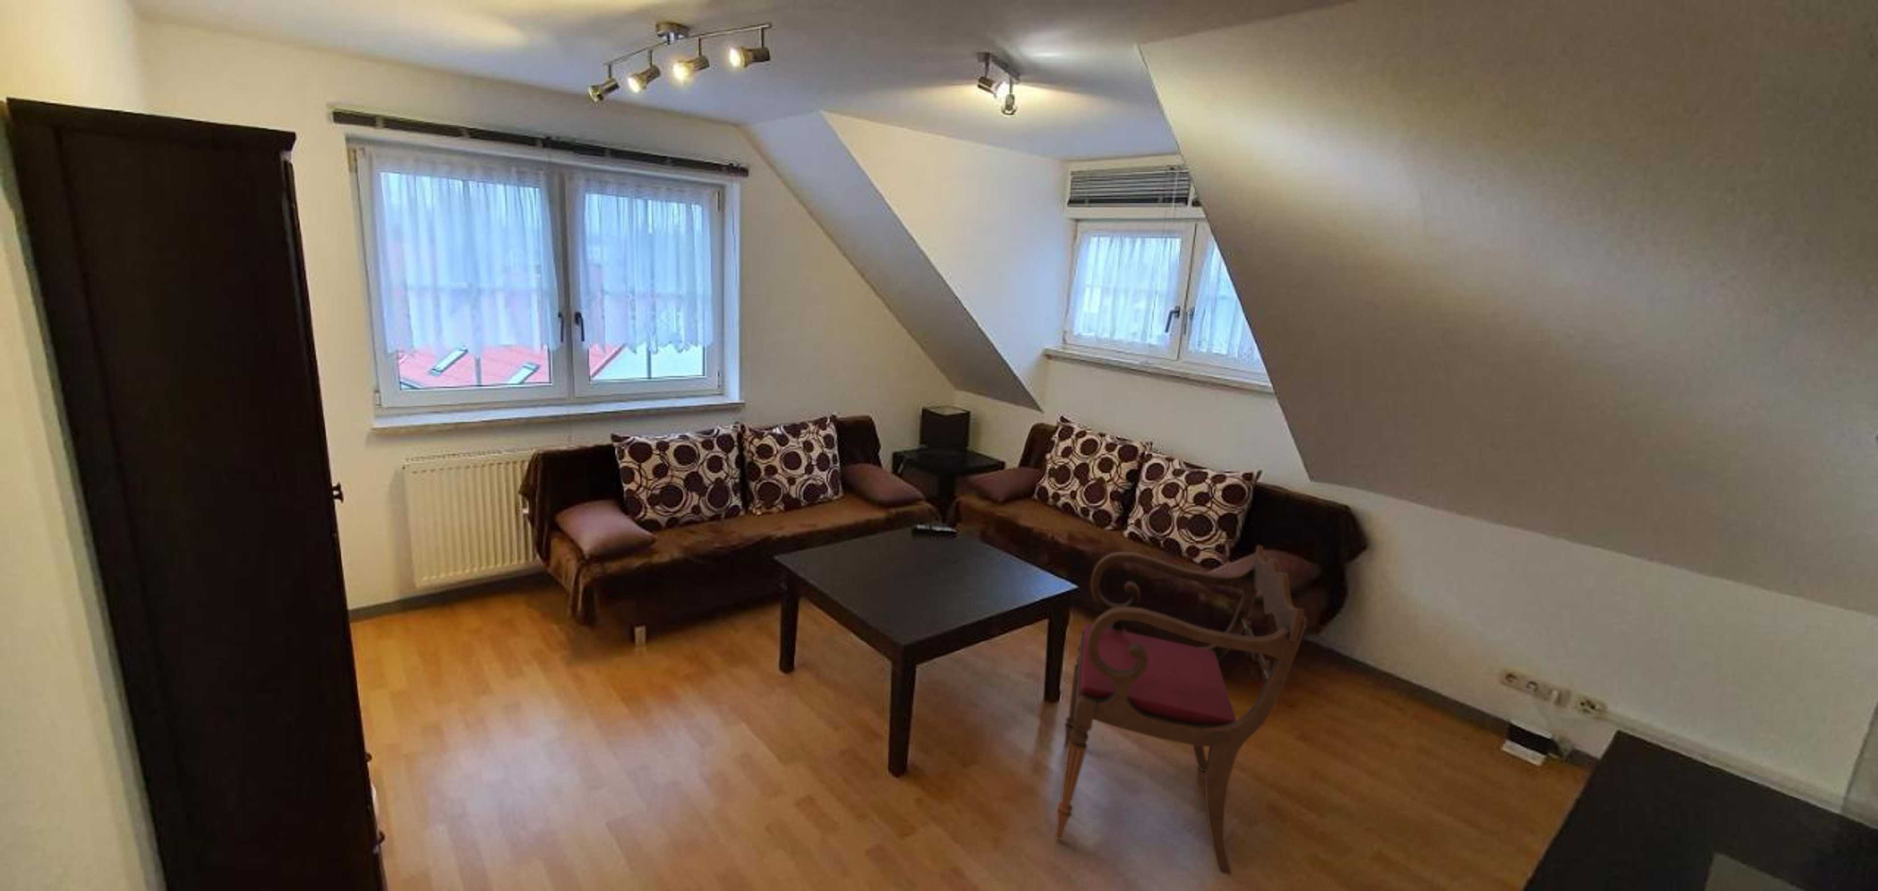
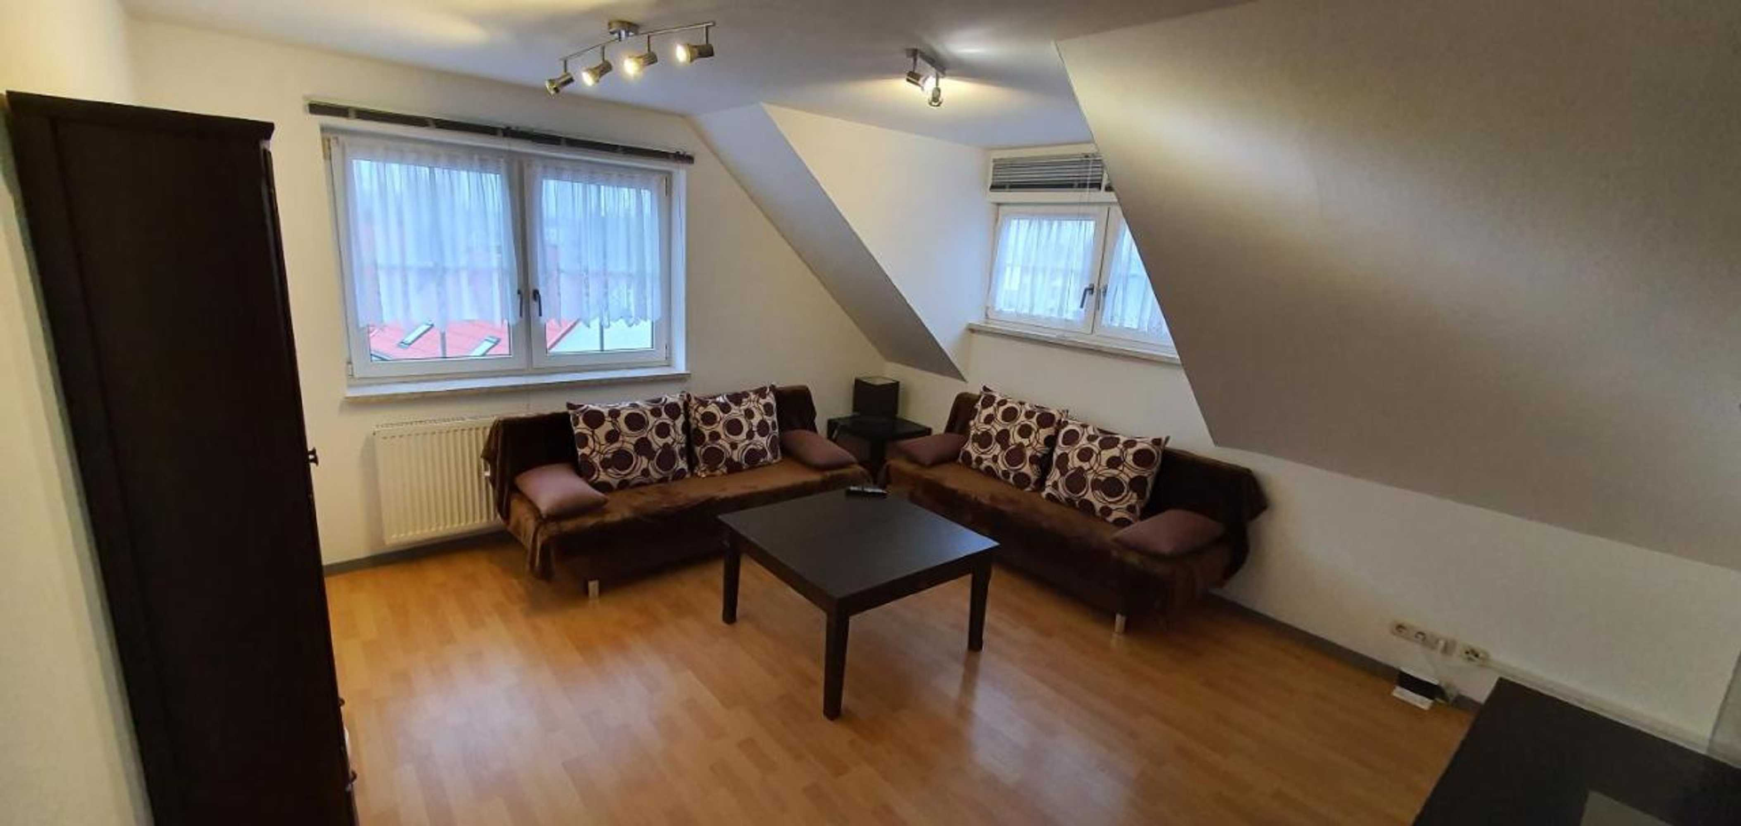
- armchair [1055,545,1307,875]
